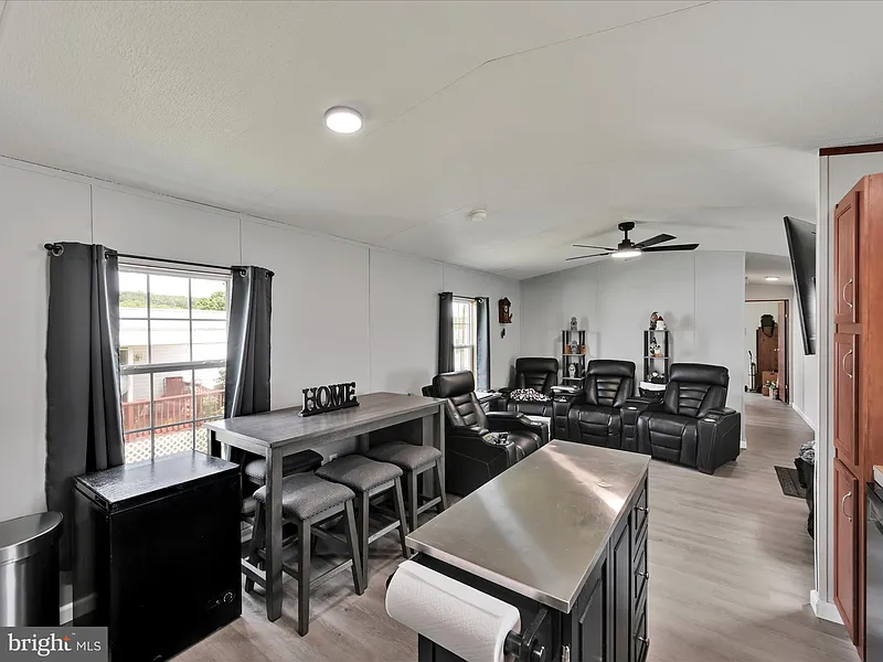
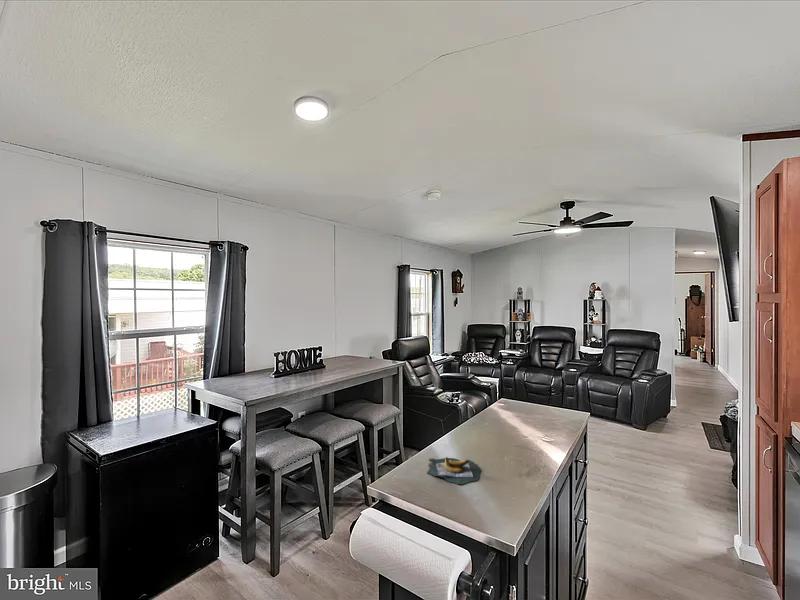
+ banana bunch [426,456,482,485]
